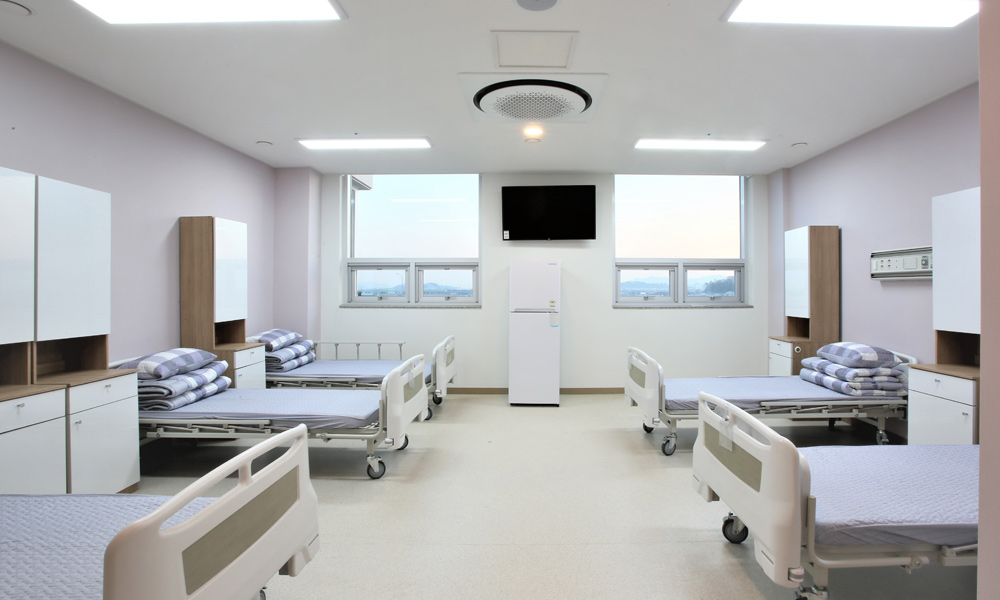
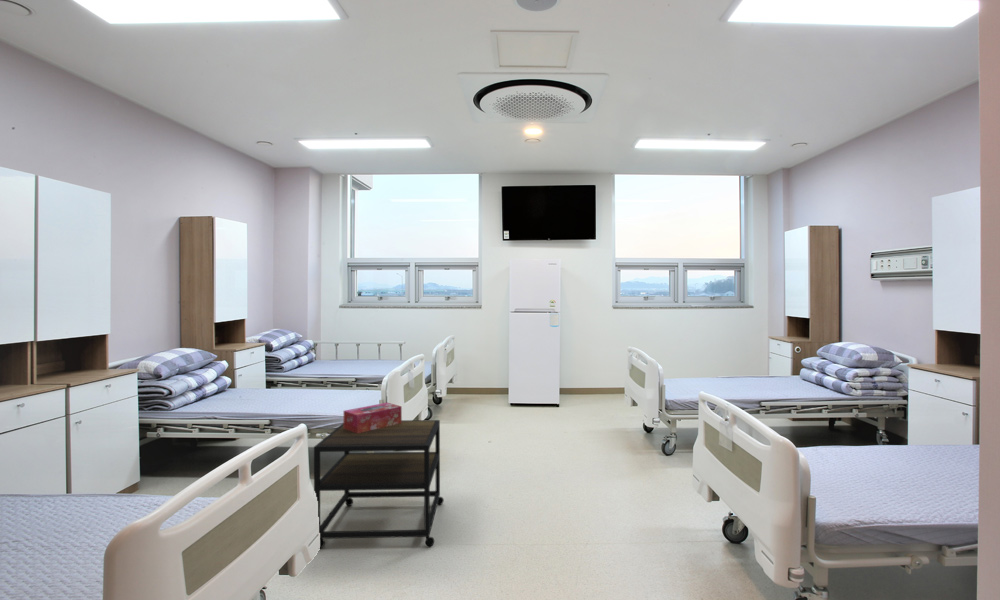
+ tissue box [343,402,403,433]
+ side table [313,419,445,549]
